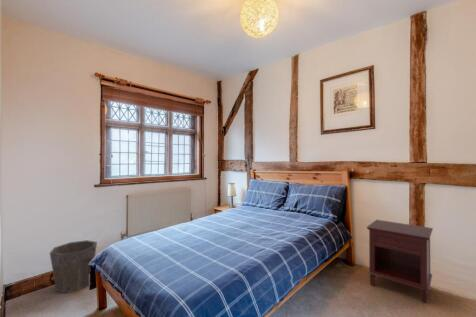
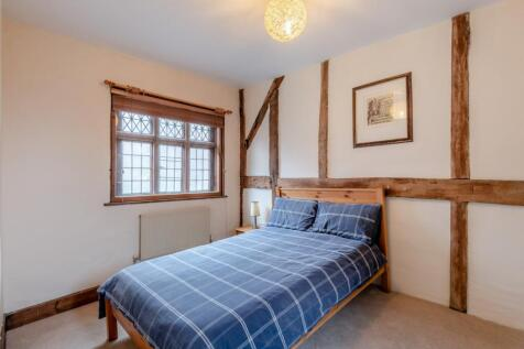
- waste bin [49,239,98,294]
- nightstand [366,219,434,304]
